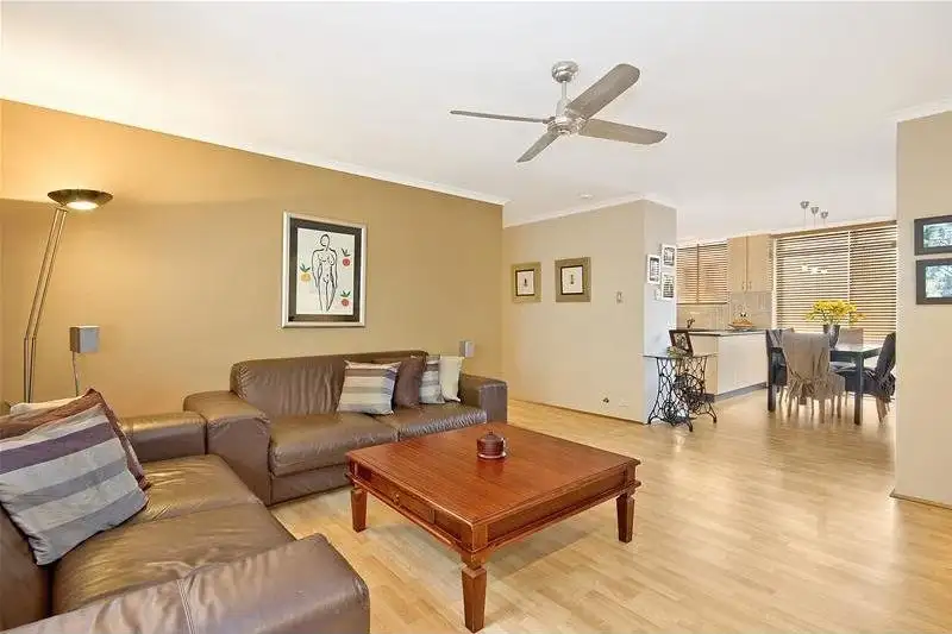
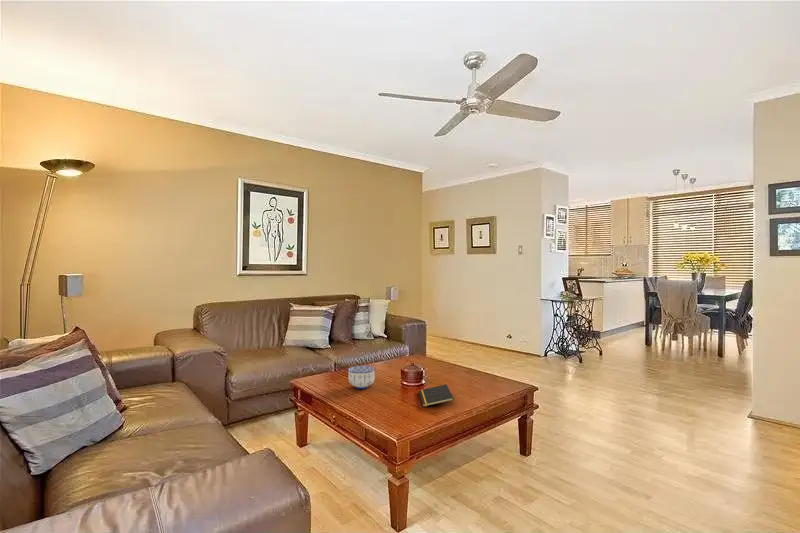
+ bowl [347,365,376,390]
+ notepad [418,384,455,408]
